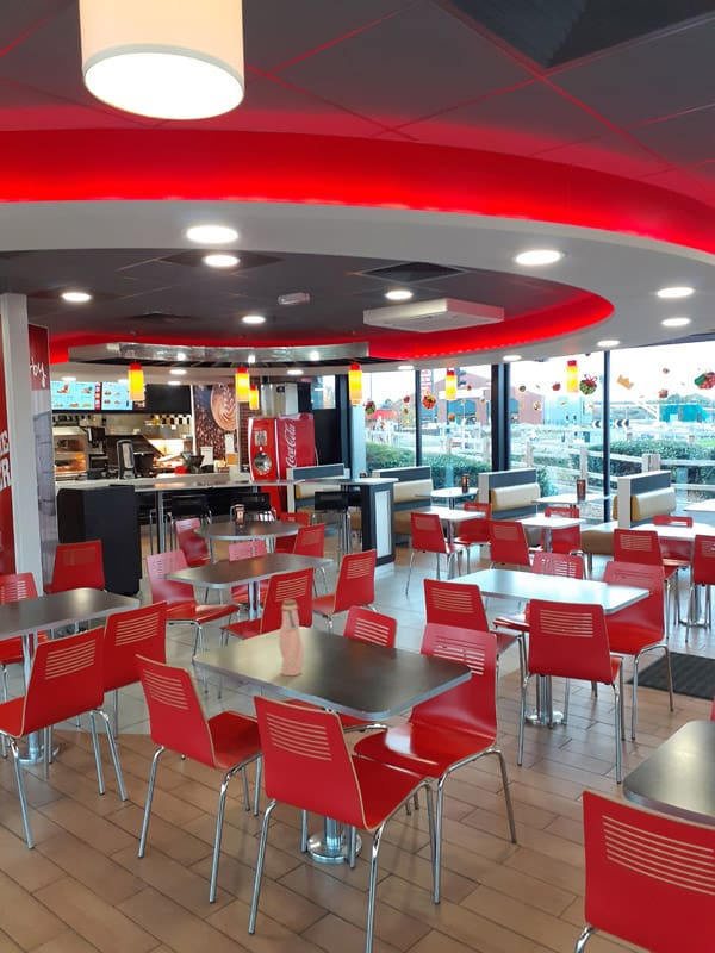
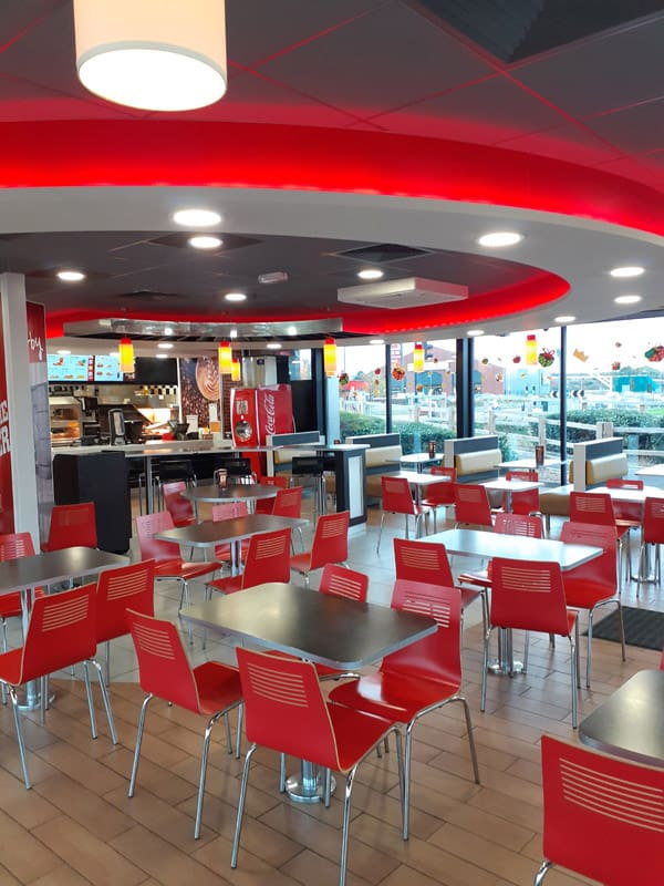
- water bottle [278,598,305,677]
